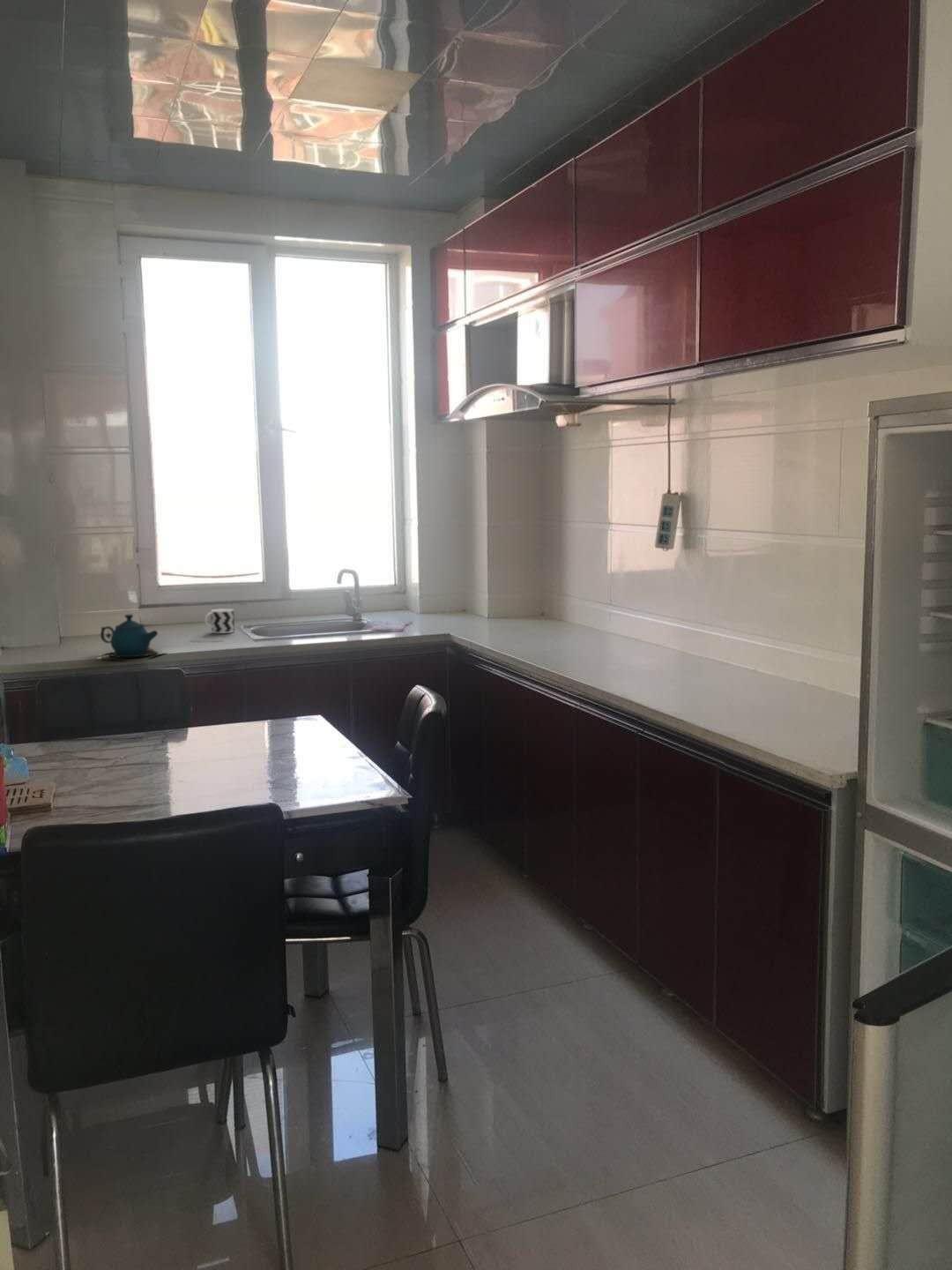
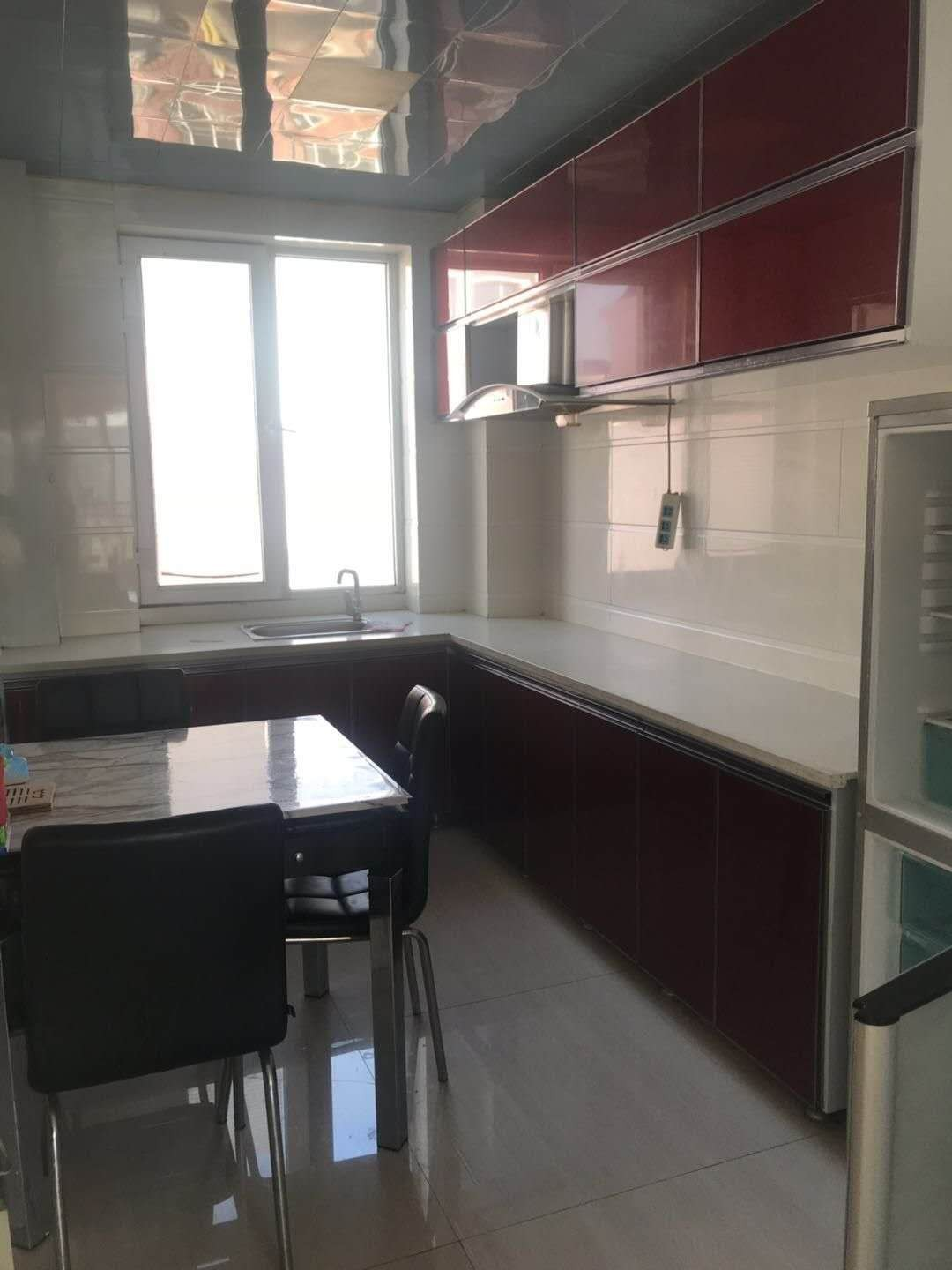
- cup [204,608,235,634]
- teapot [100,614,167,661]
